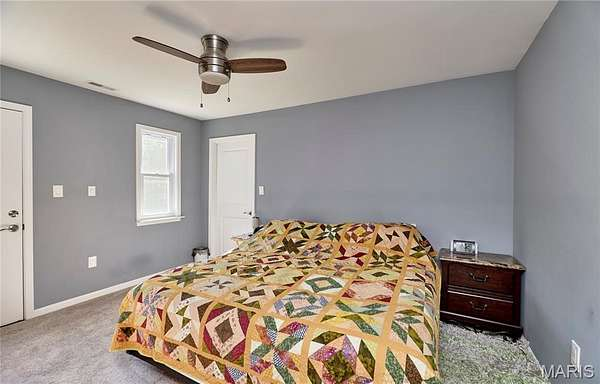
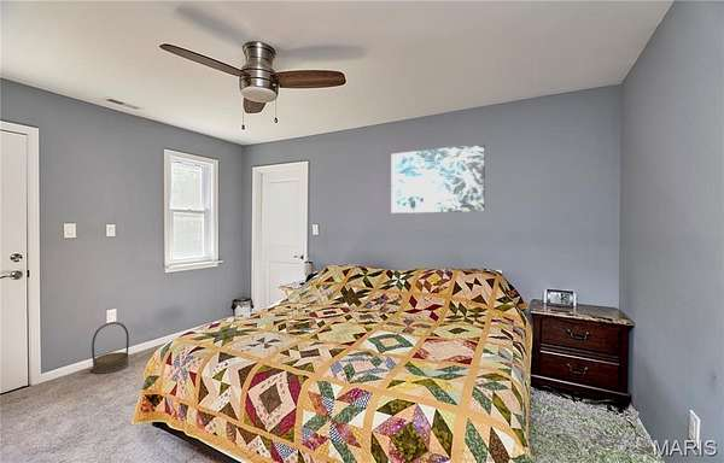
+ basket [91,321,130,375]
+ wall art [390,142,486,215]
